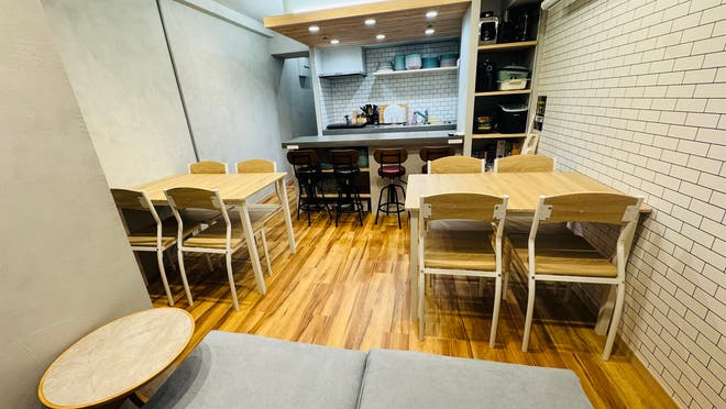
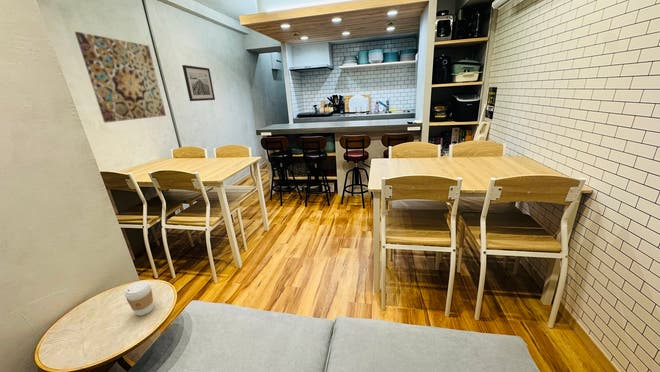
+ wall art [181,64,216,102]
+ wall art [74,31,167,124]
+ coffee cup [123,280,155,317]
